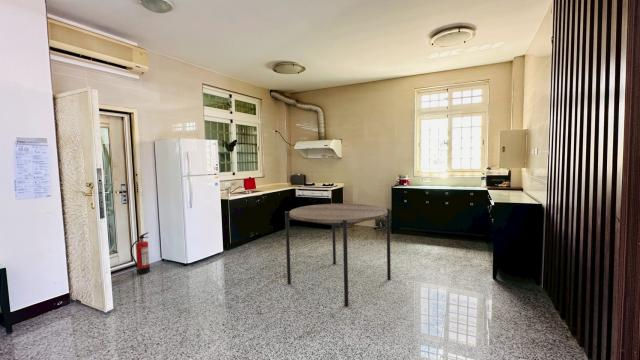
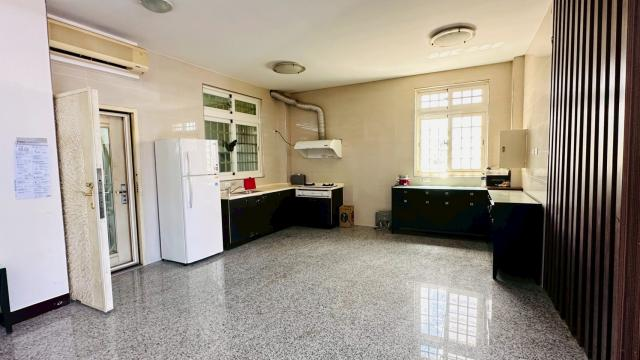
- dining table [284,202,392,307]
- fire extinguisher [129,232,151,275]
